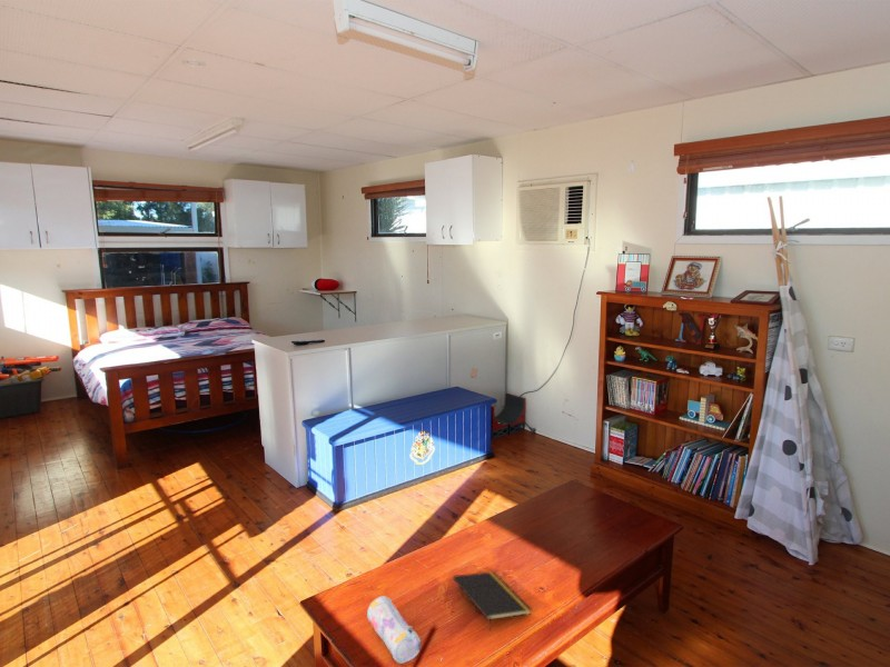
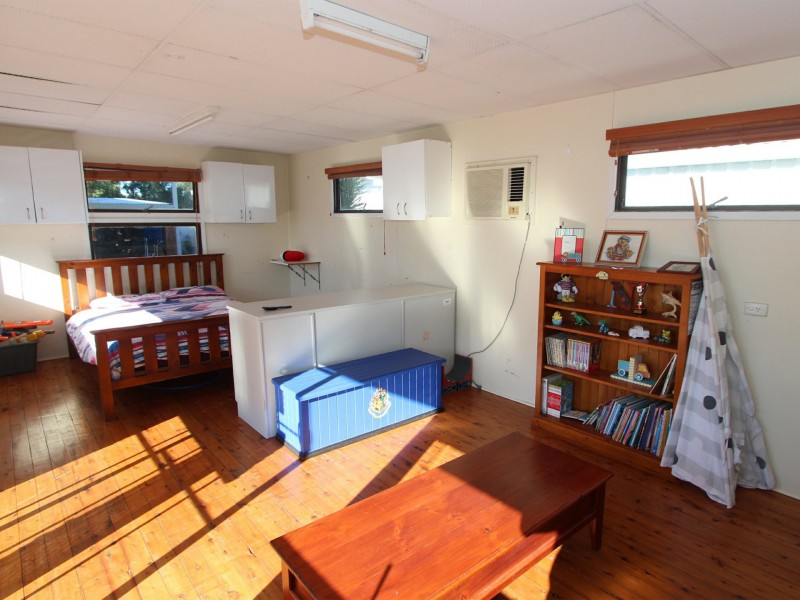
- notepad [452,570,533,631]
- pencil case [366,595,422,665]
